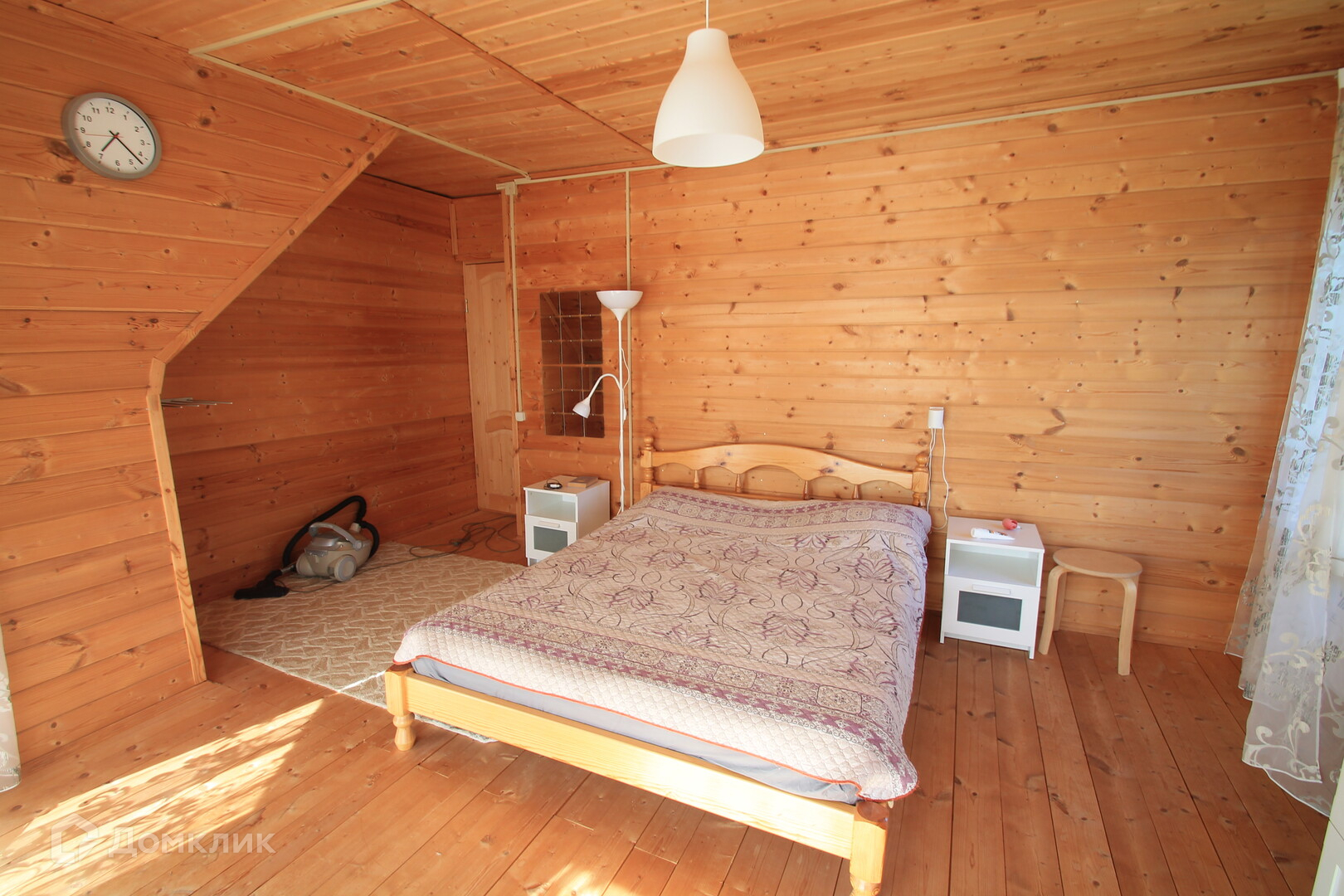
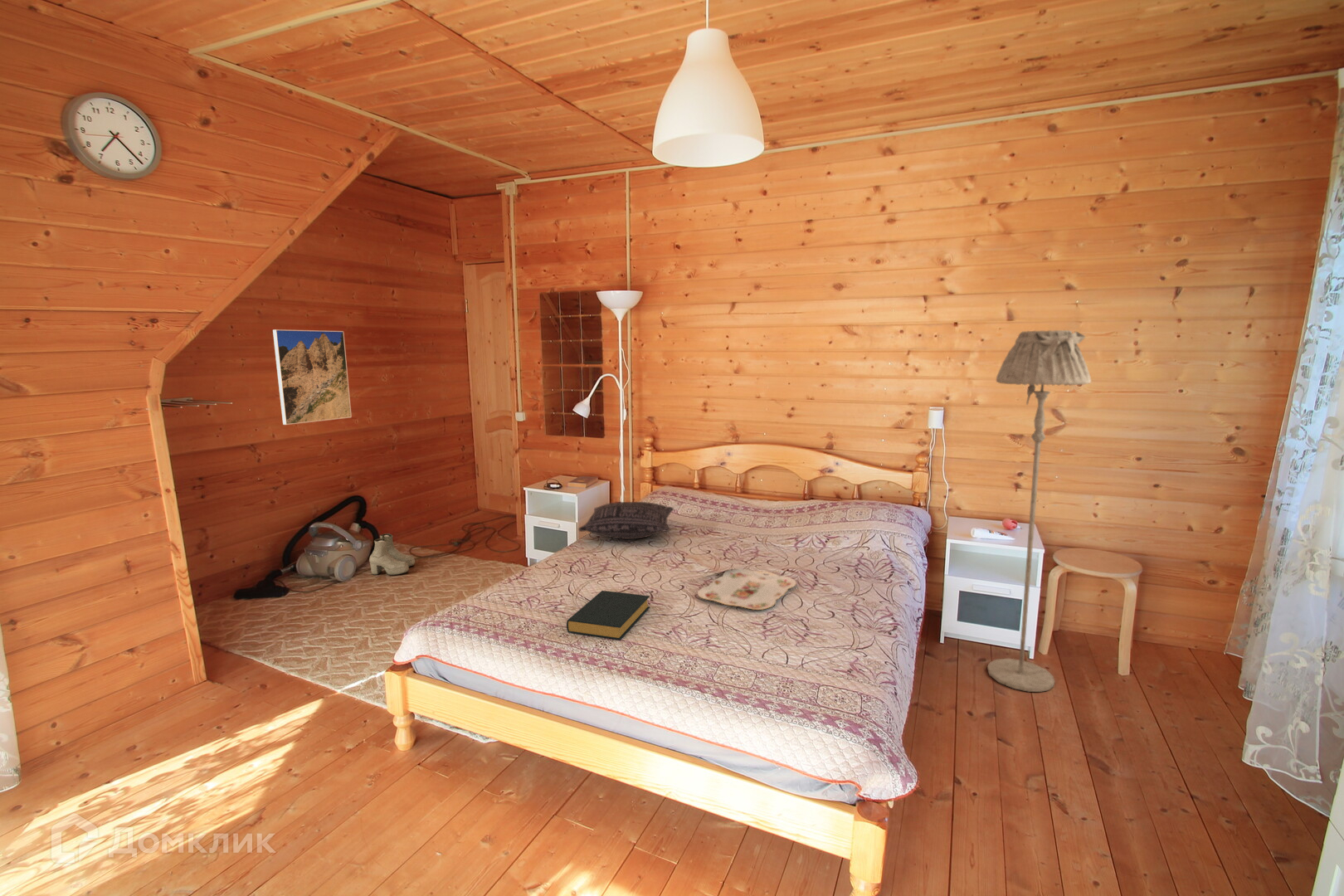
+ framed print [272,329,353,426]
+ hardback book [566,590,650,640]
+ boots [368,533,416,576]
+ pillow [577,501,674,540]
+ serving tray [697,568,797,611]
+ floor lamp [986,329,1092,693]
